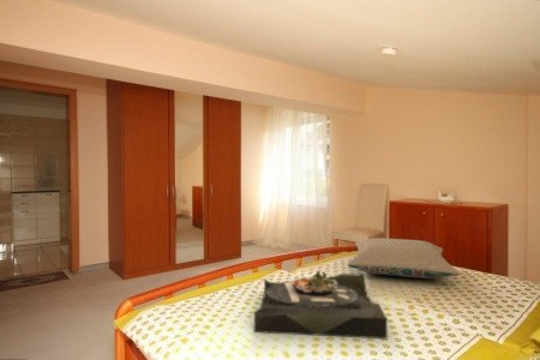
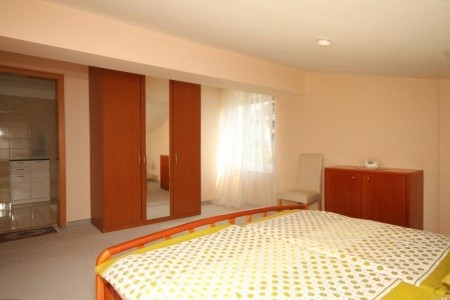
- serving tray [253,270,389,340]
- pillow [347,238,461,280]
